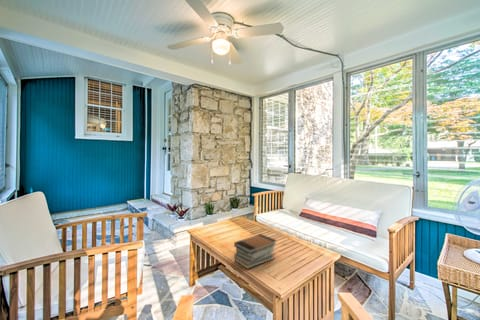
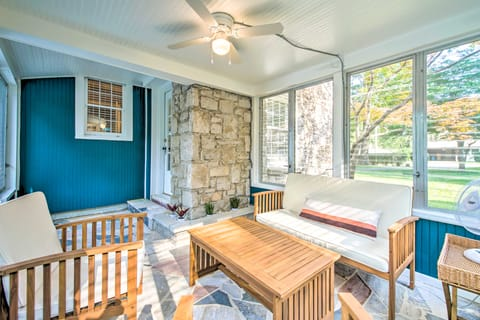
- book stack [233,233,278,270]
